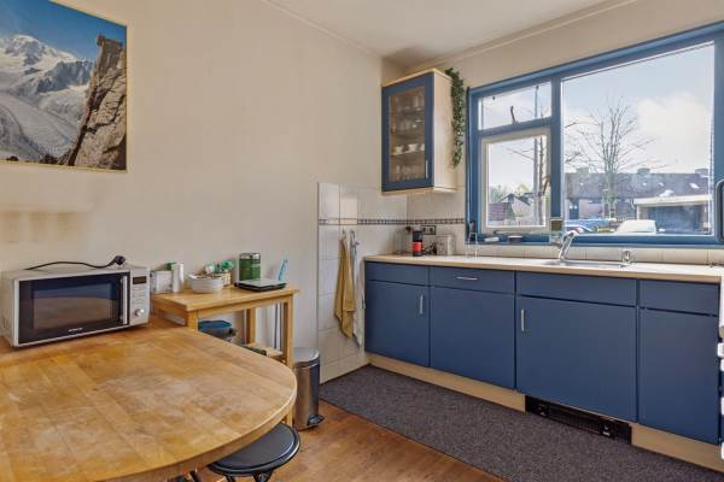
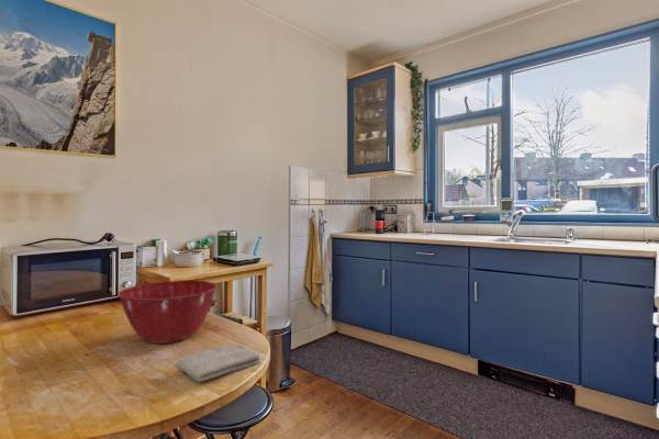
+ mixing bowl [116,279,217,345]
+ washcloth [175,344,261,383]
